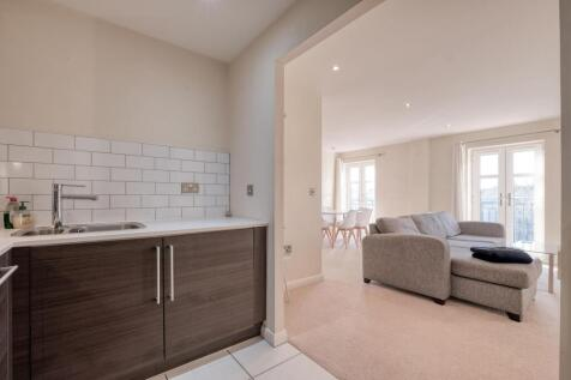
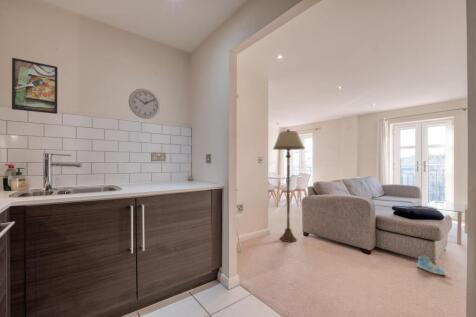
+ wall clock [127,88,161,120]
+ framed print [11,57,59,115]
+ sneaker [416,254,446,276]
+ floor lamp [272,128,306,243]
